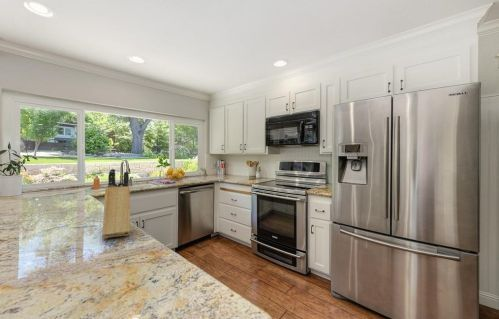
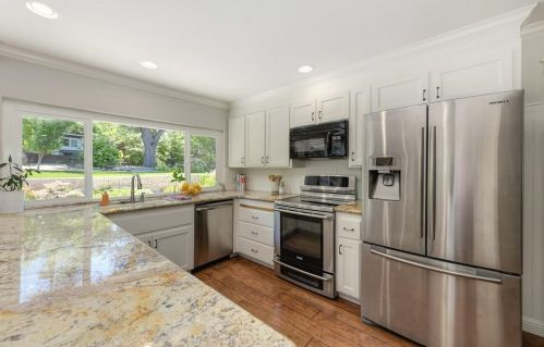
- knife block [101,168,131,239]
